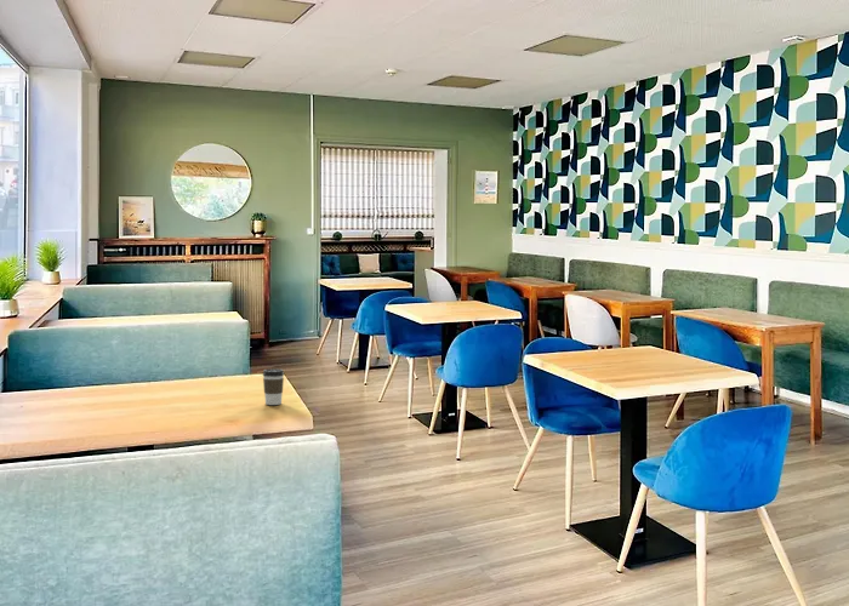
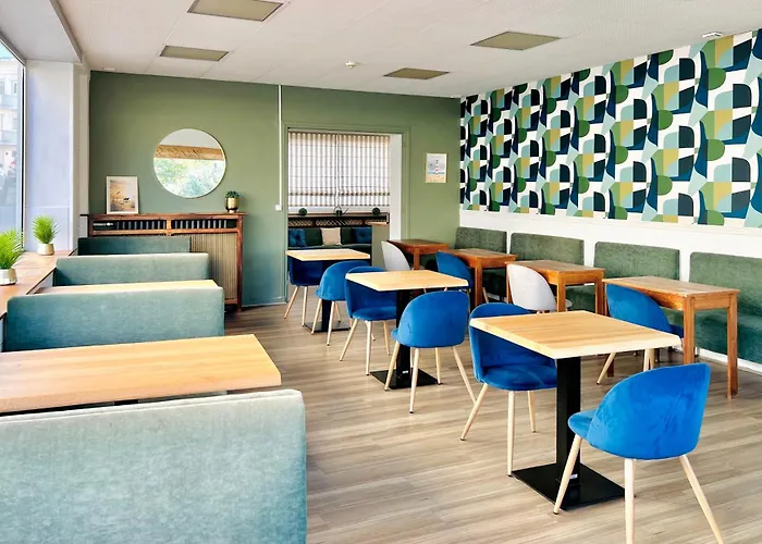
- coffee cup [262,368,285,406]
